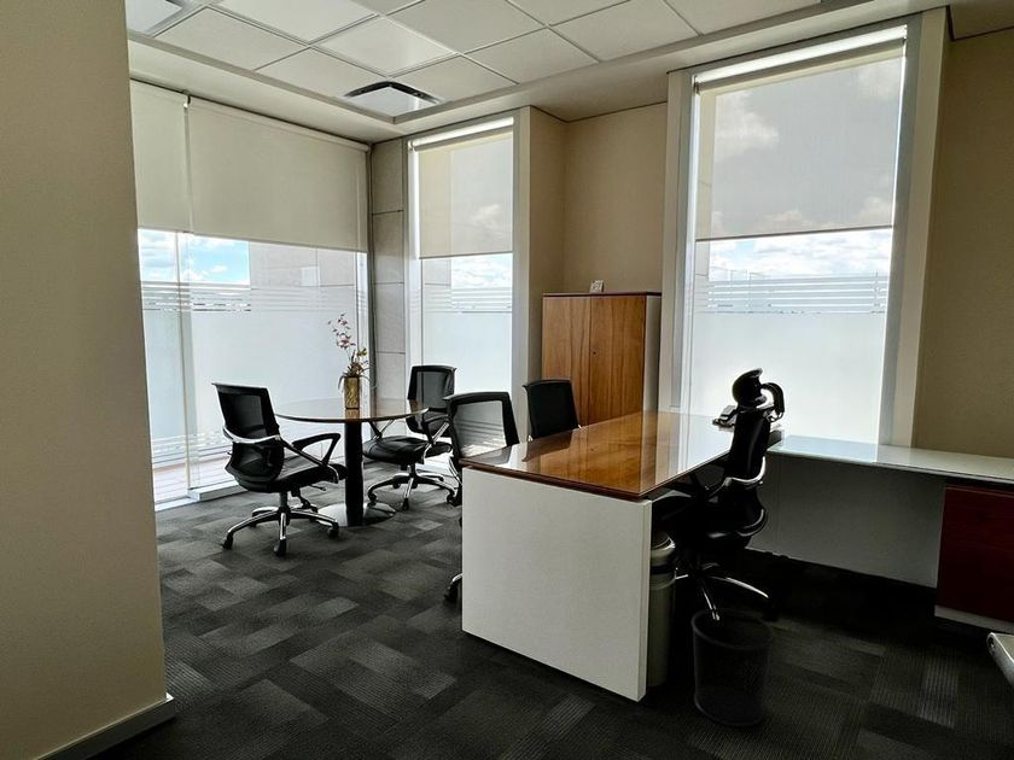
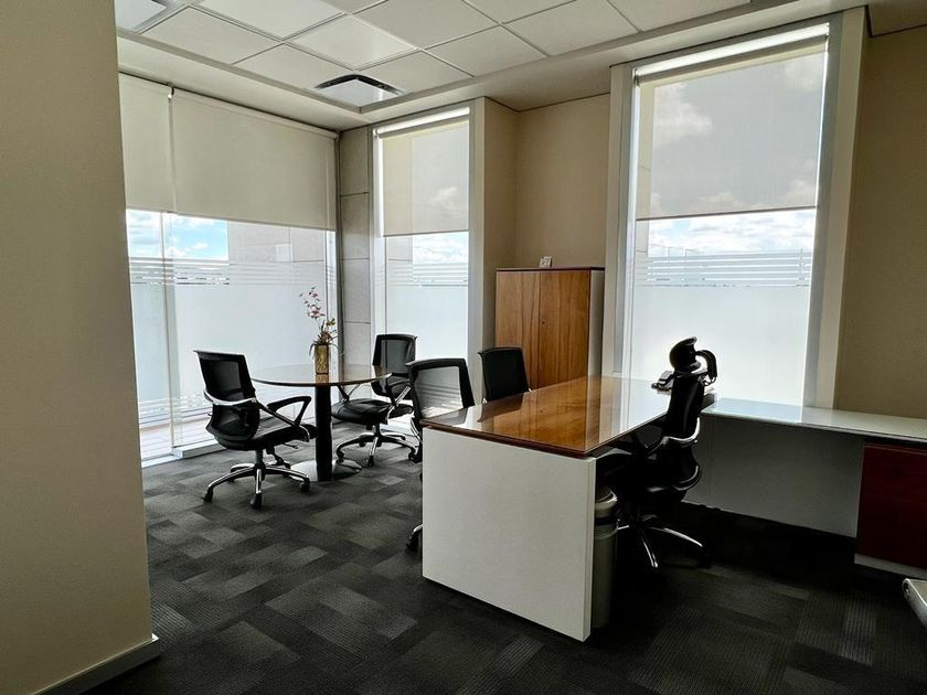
- waste bin [690,607,776,729]
